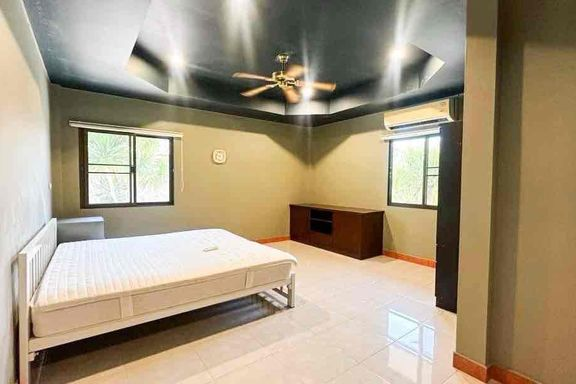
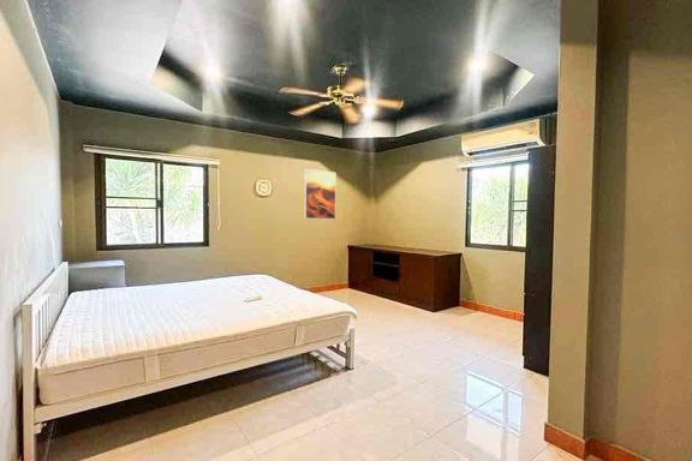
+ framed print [304,168,336,220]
